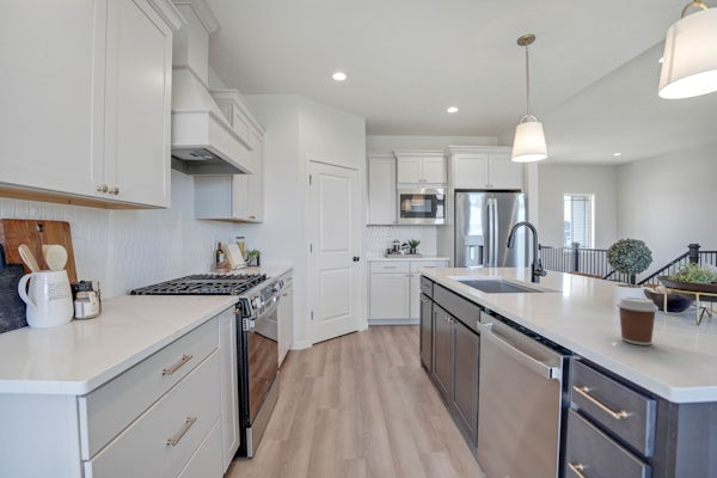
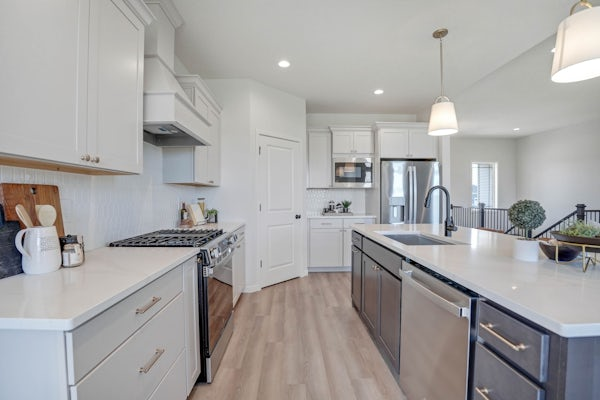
- coffee cup [615,296,660,347]
